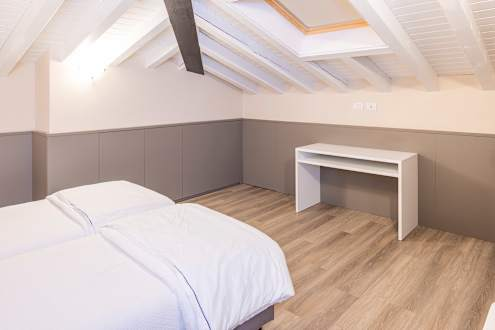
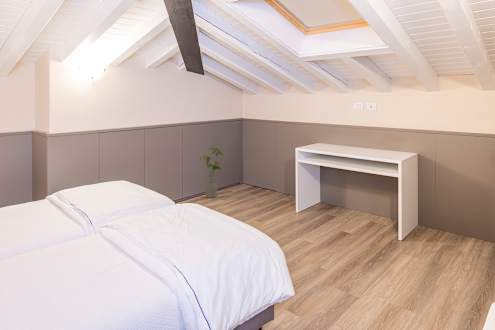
+ house plant [199,146,227,199]
